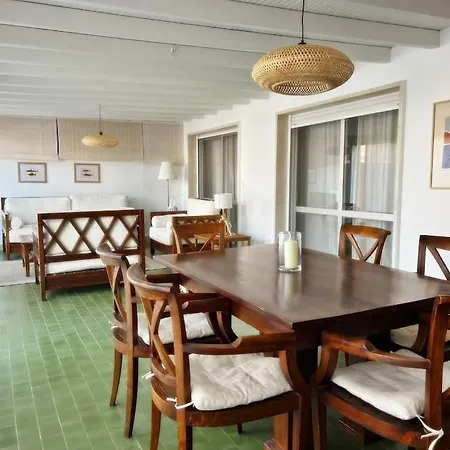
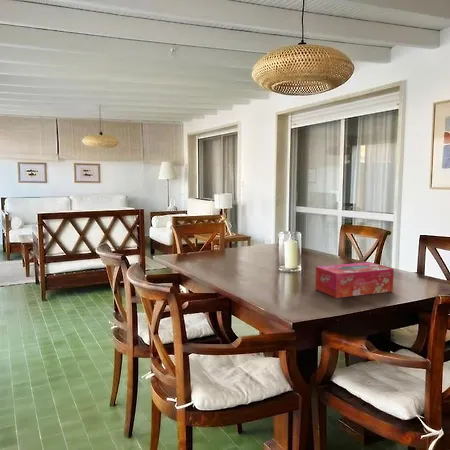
+ tissue box [314,261,395,299]
